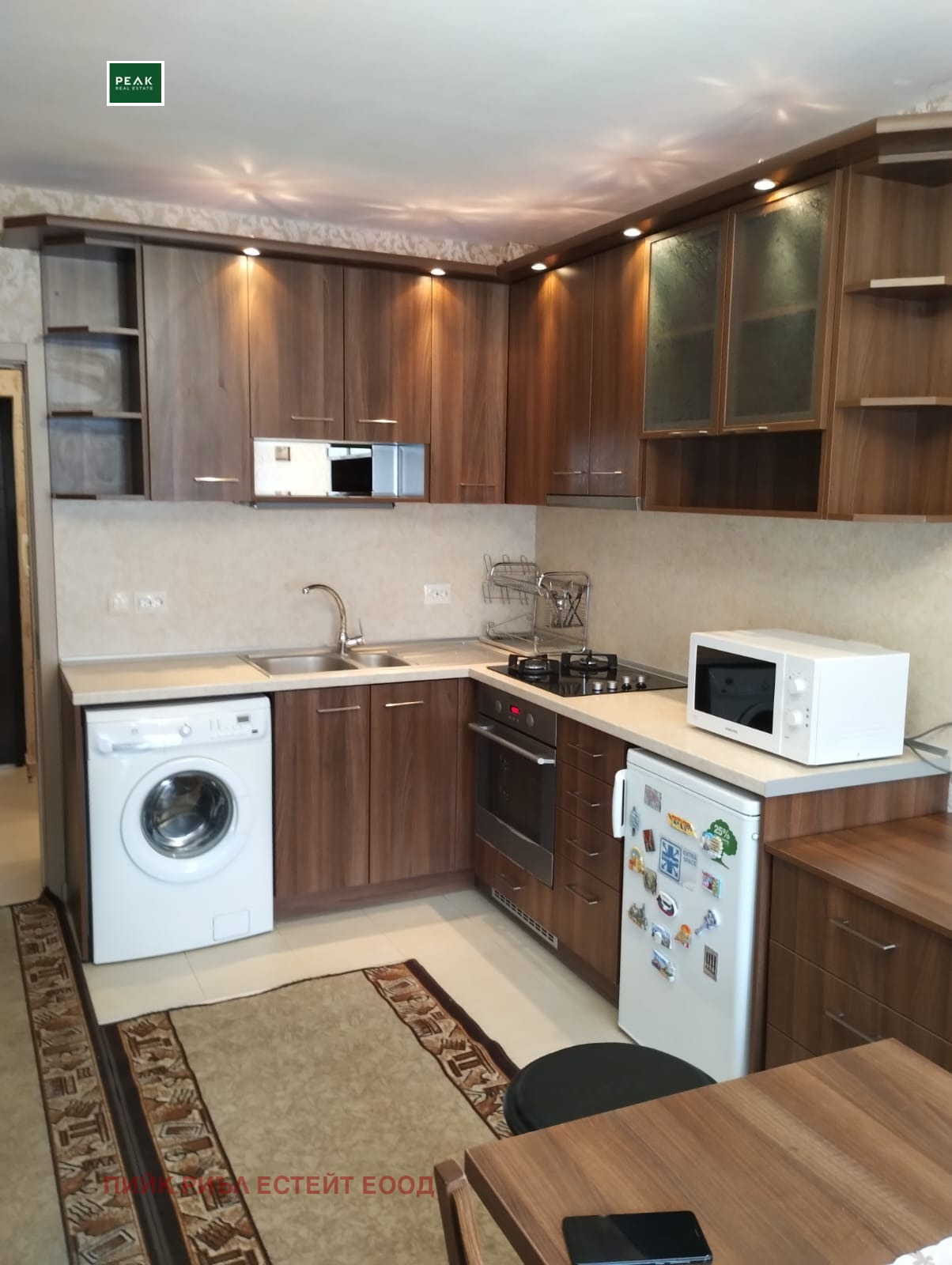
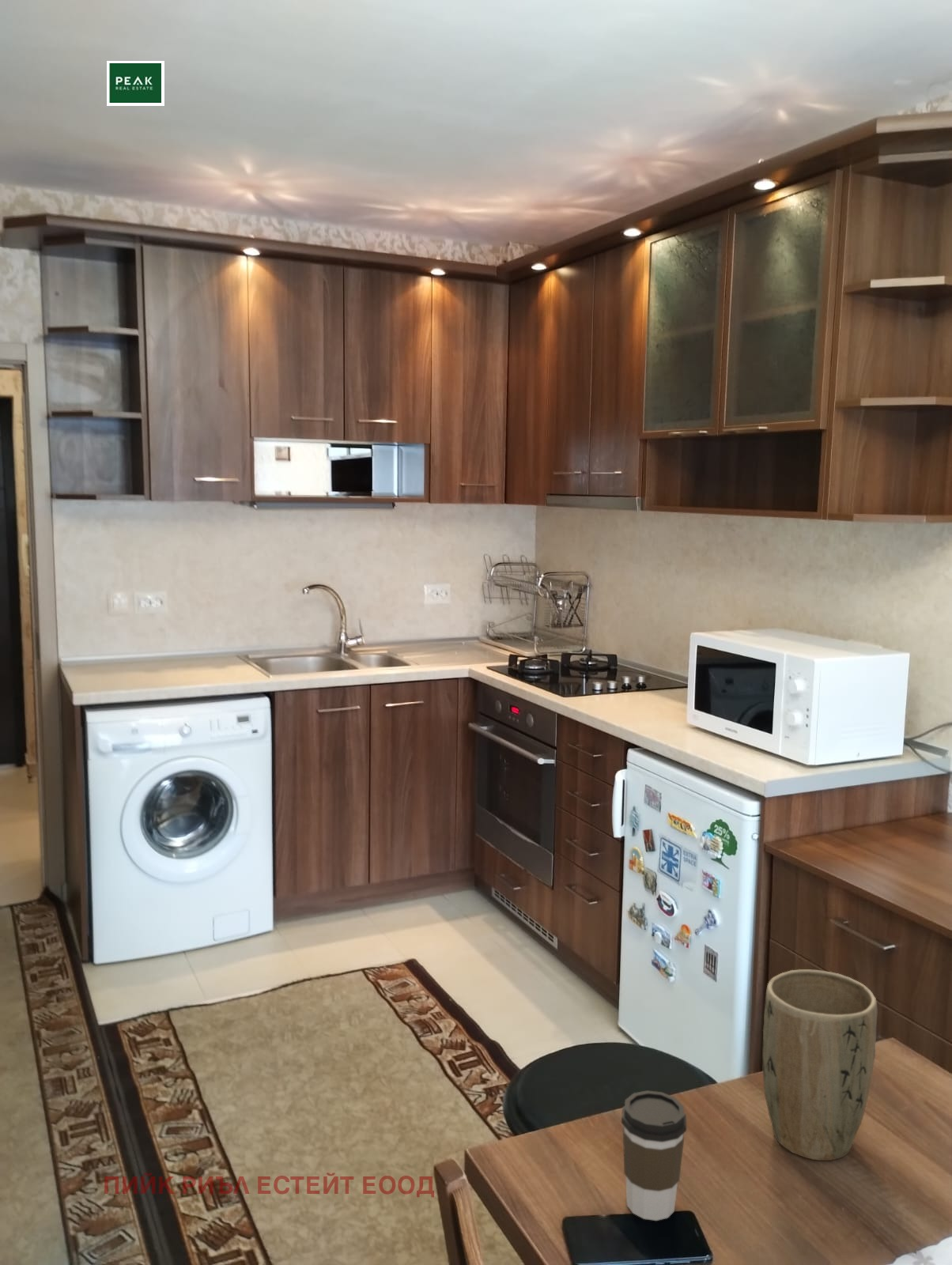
+ coffee cup [621,1089,687,1222]
+ plant pot [762,969,878,1161]
